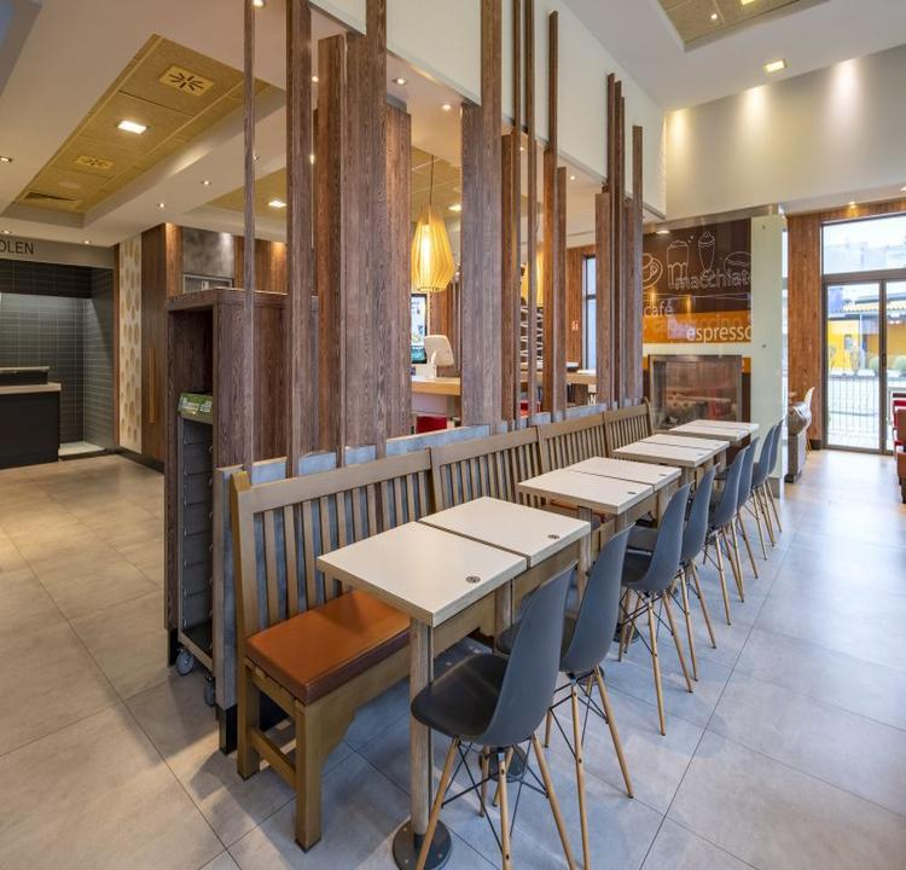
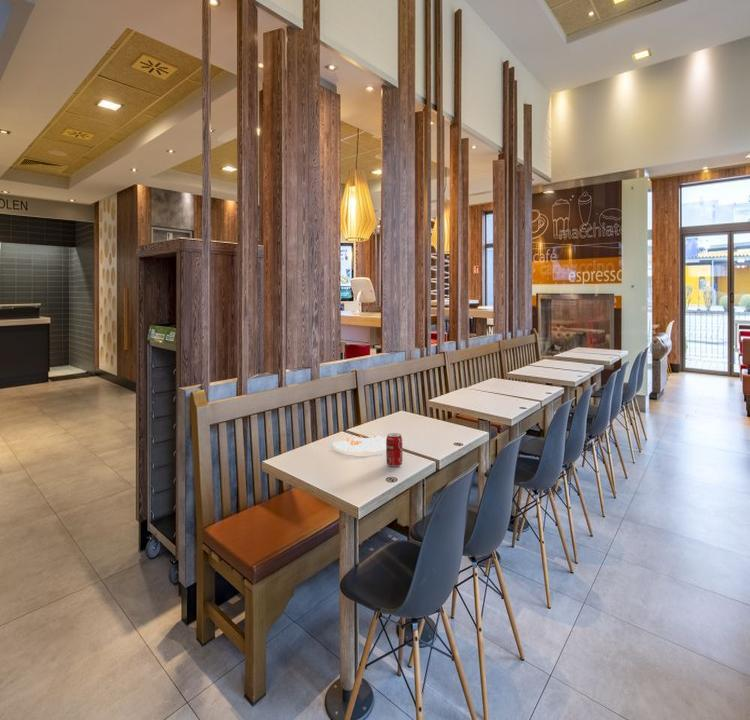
+ plate [332,433,387,453]
+ beverage can [385,432,403,467]
